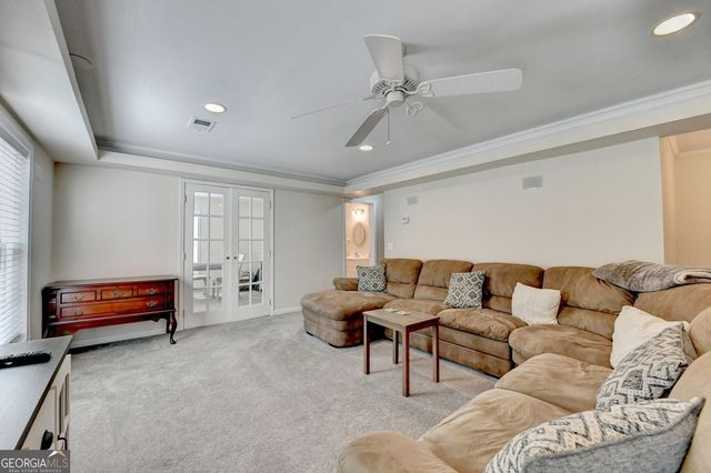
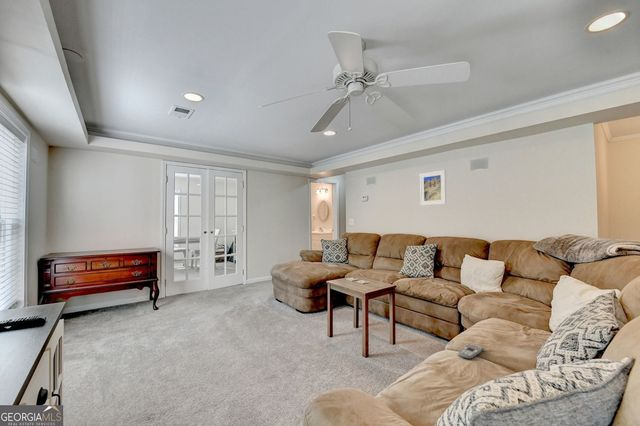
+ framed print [419,169,447,207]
+ remote control [457,342,485,360]
